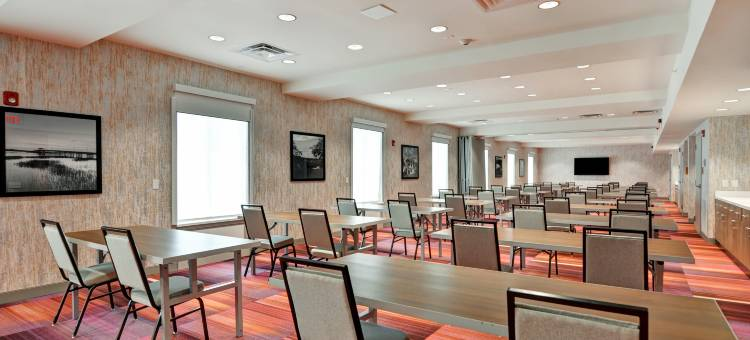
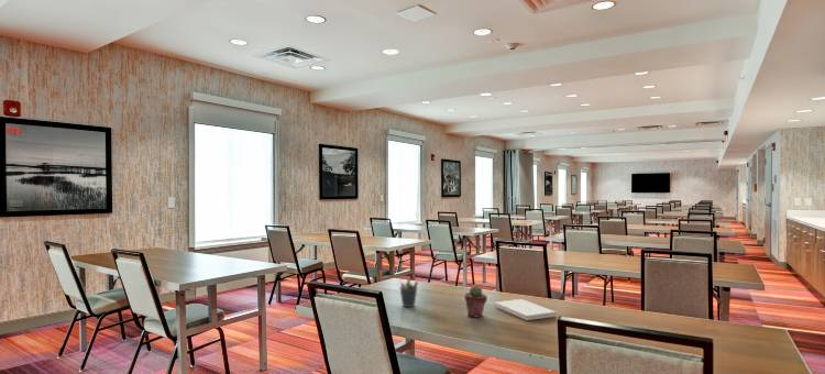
+ book [494,298,557,321]
+ pen holder [398,277,419,308]
+ potted succulent [463,285,488,318]
